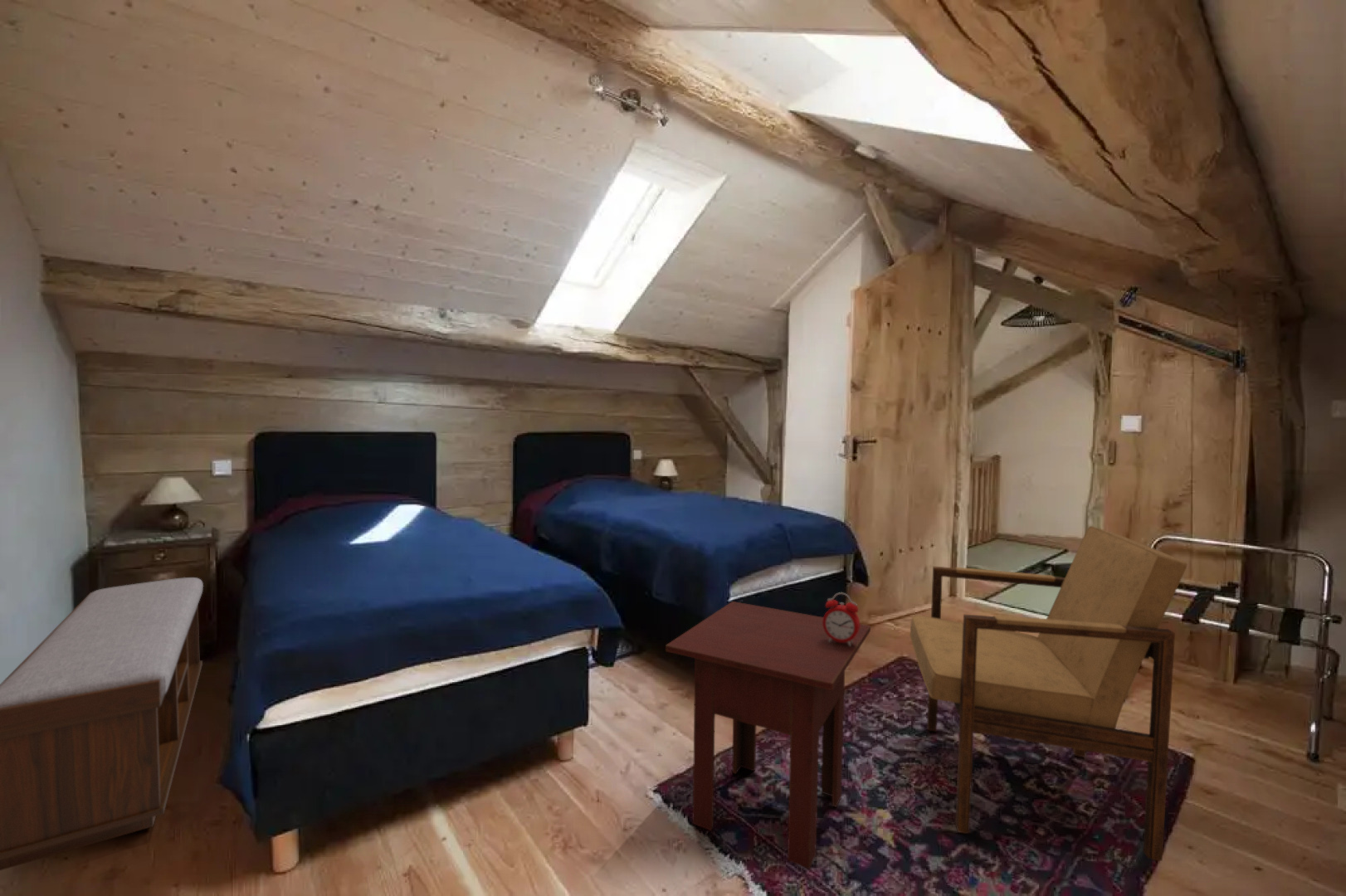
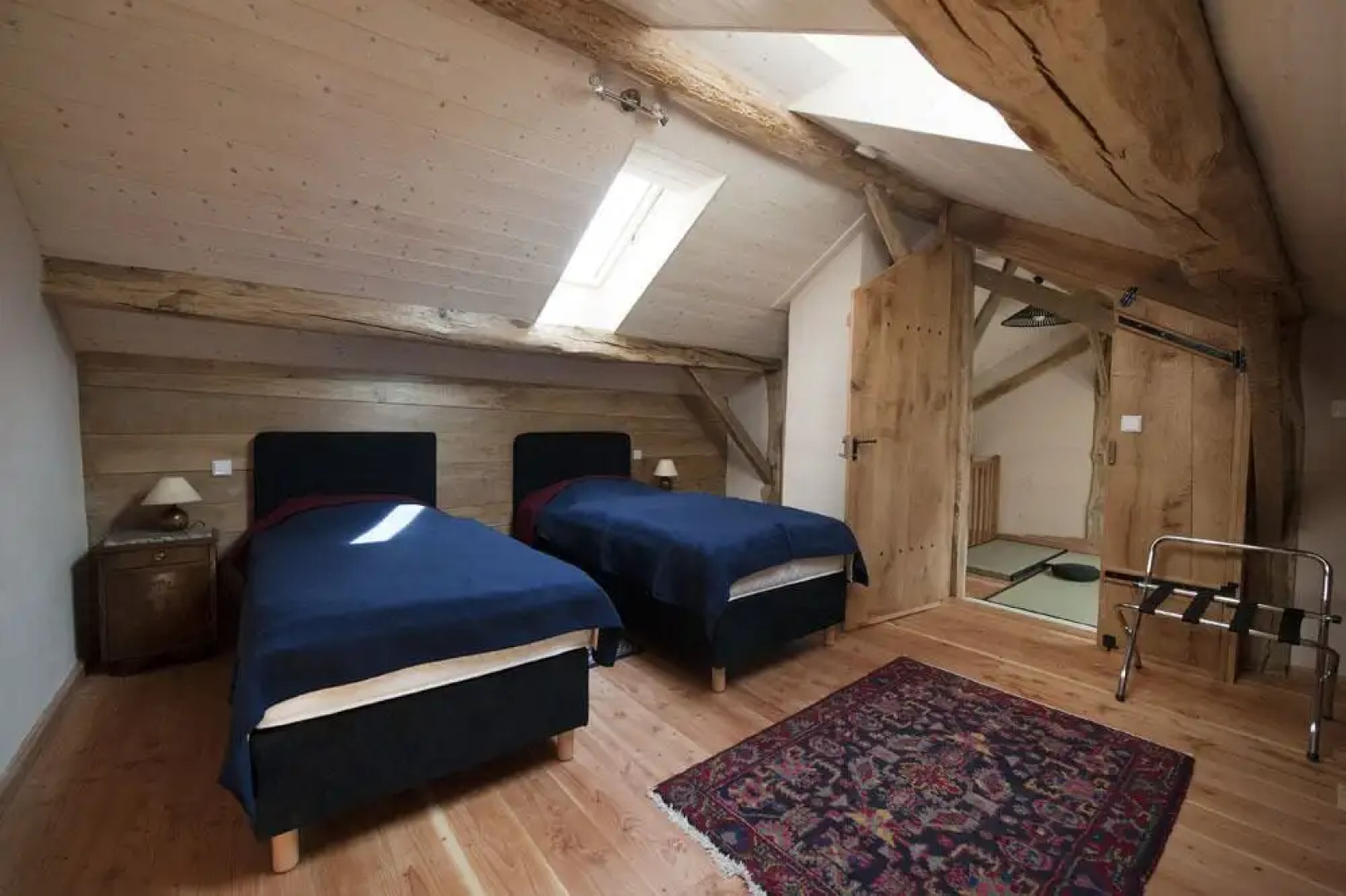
- armchair [909,525,1188,862]
- bench [0,577,204,871]
- alarm clock [822,592,861,646]
- side table [665,601,871,870]
